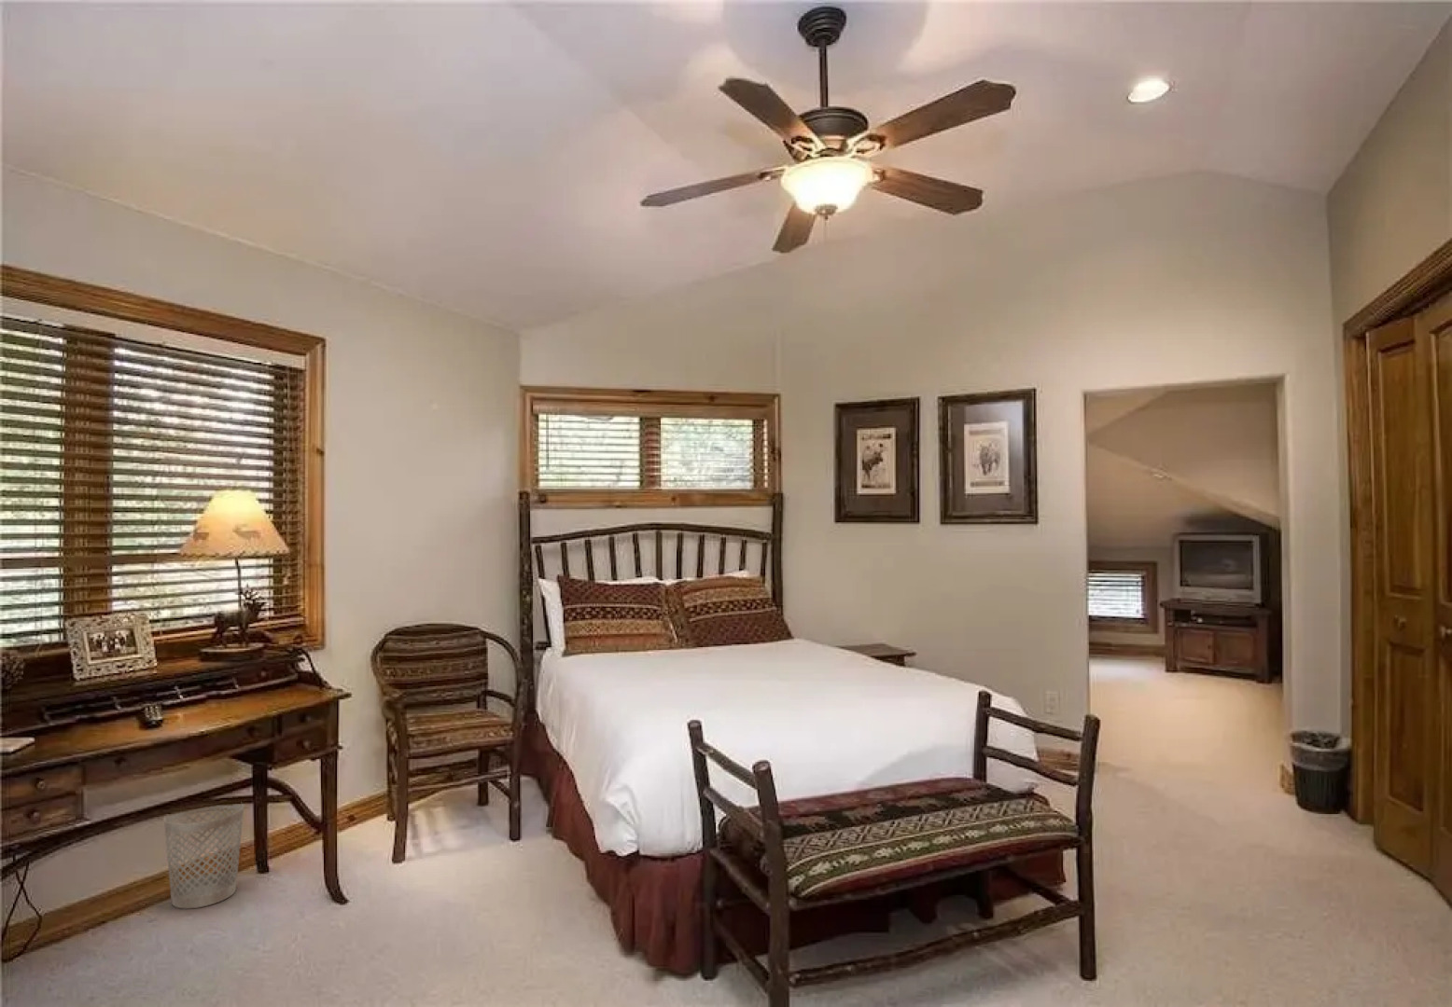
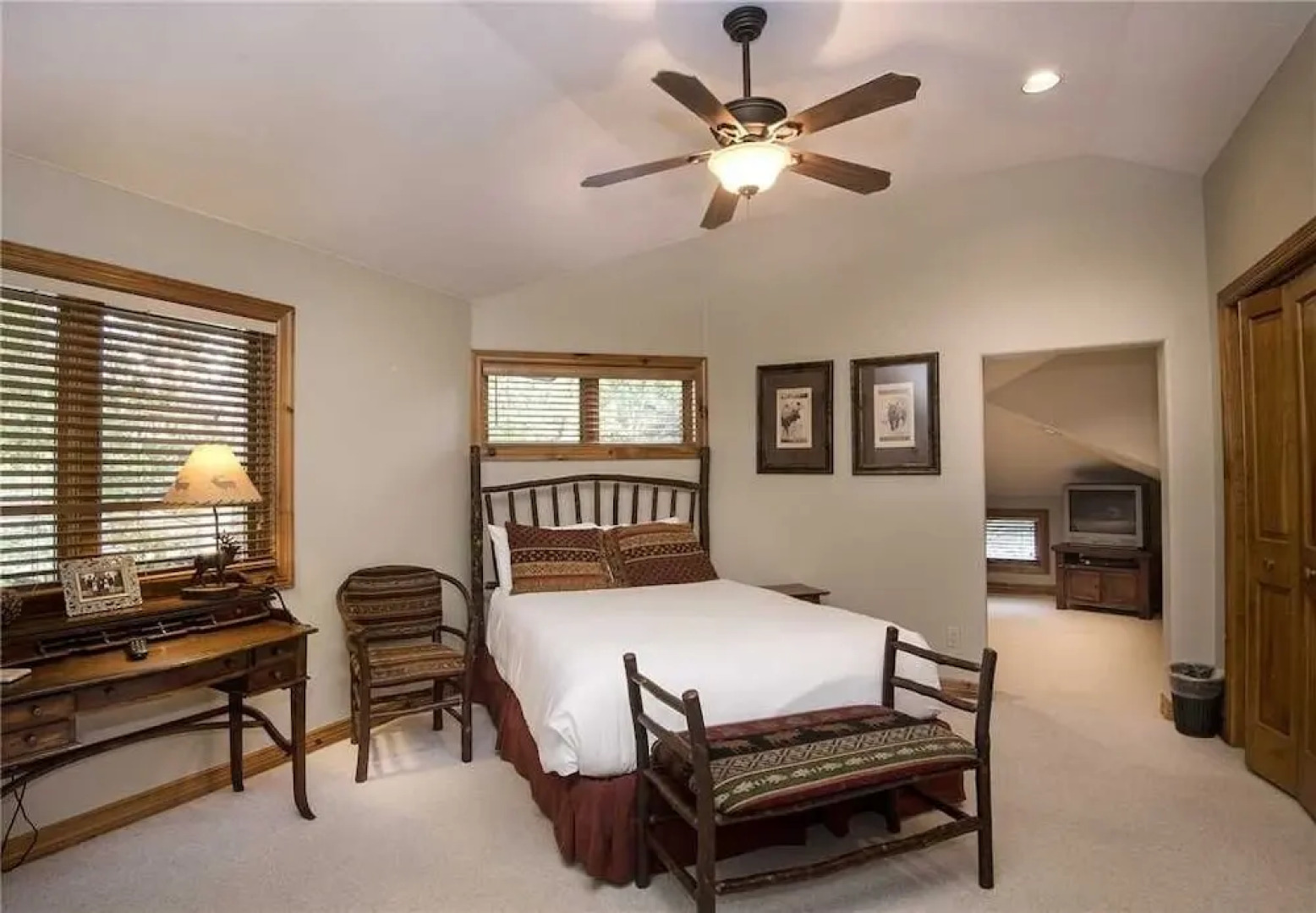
- wastebasket [163,803,245,910]
